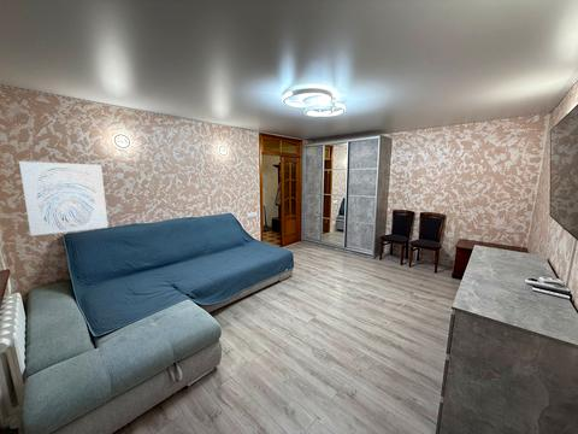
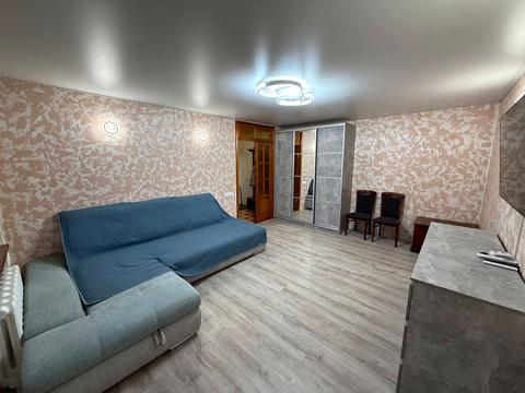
- wall art [18,160,110,237]
